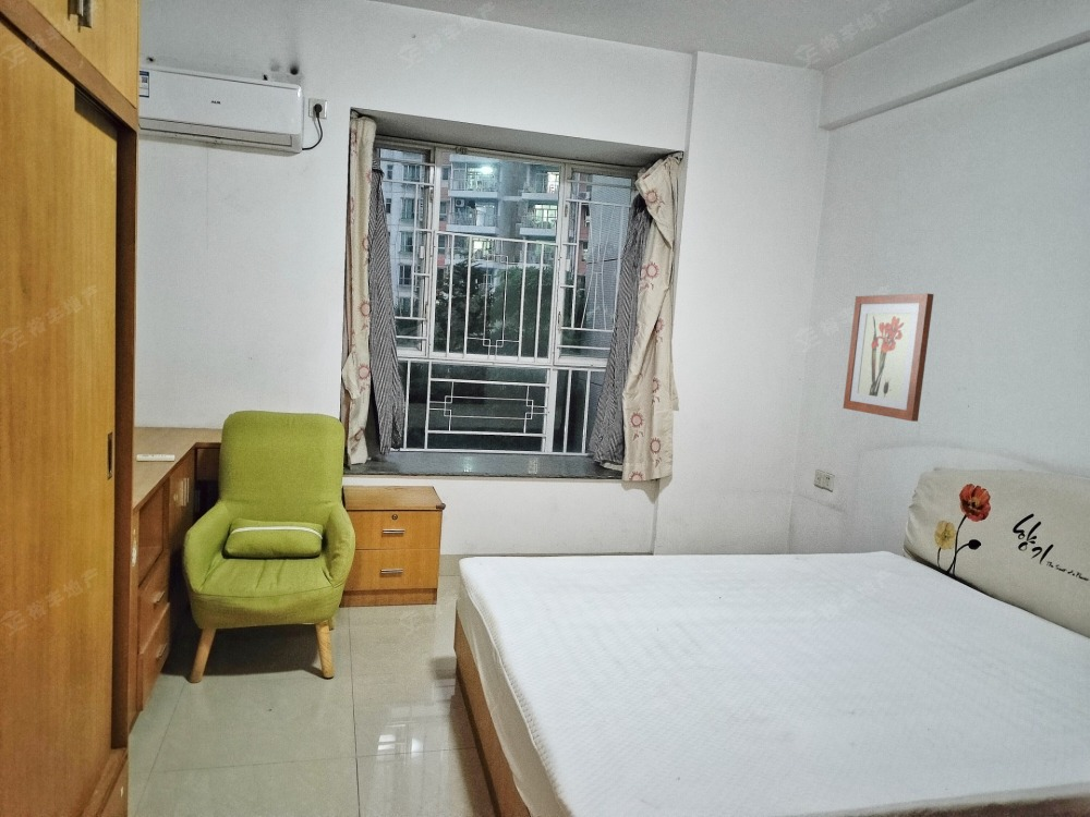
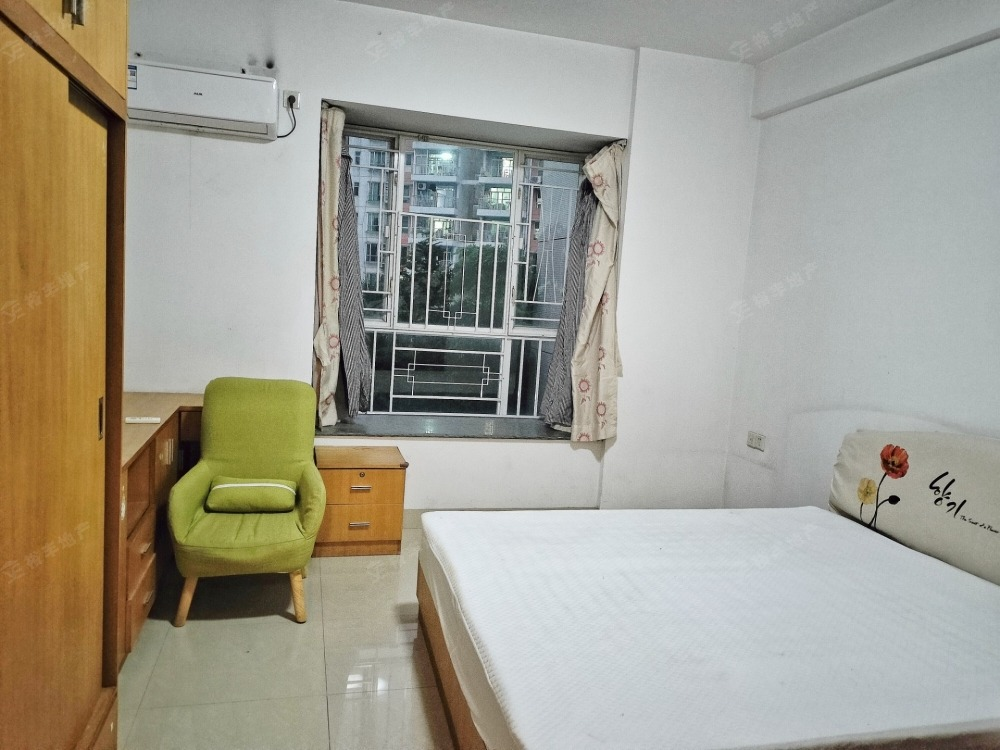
- wall art [843,293,935,423]
